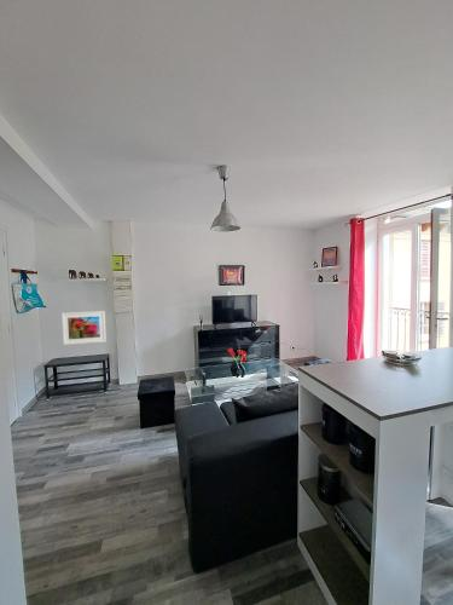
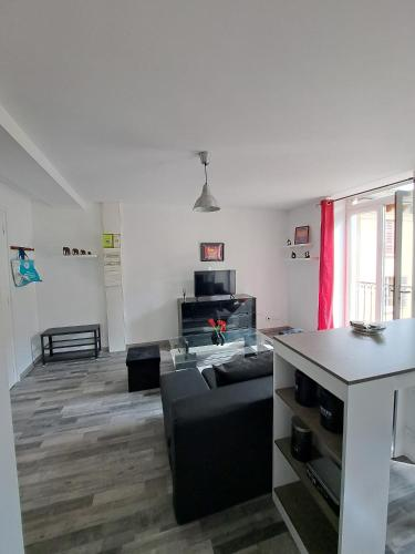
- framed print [60,310,108,346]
